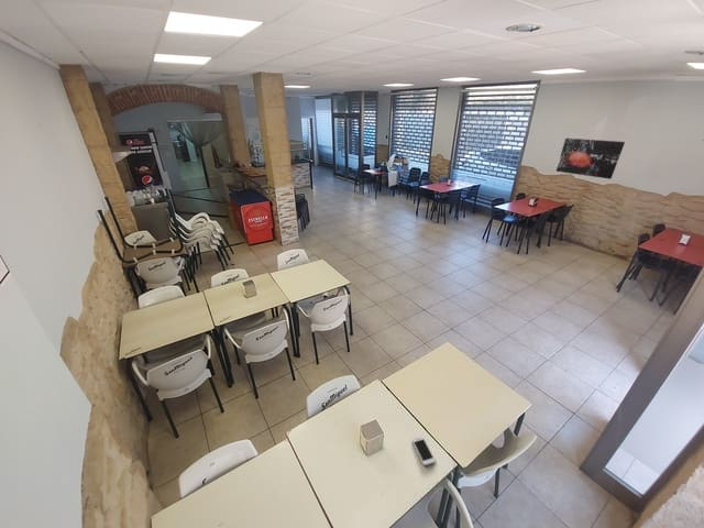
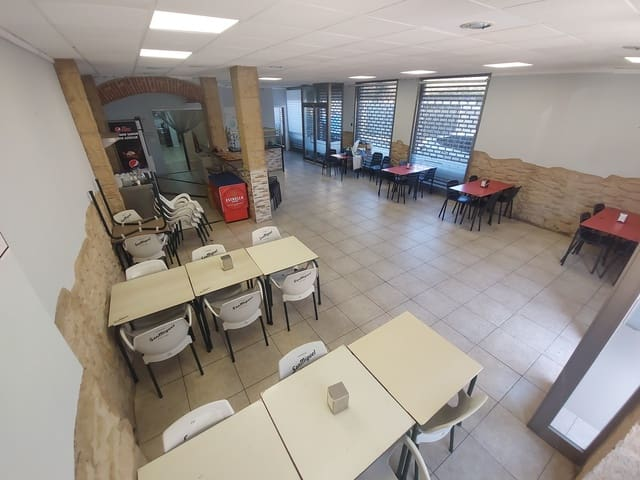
- wall art [554,138,626,180]
- smartphone [411,436,437,466]
